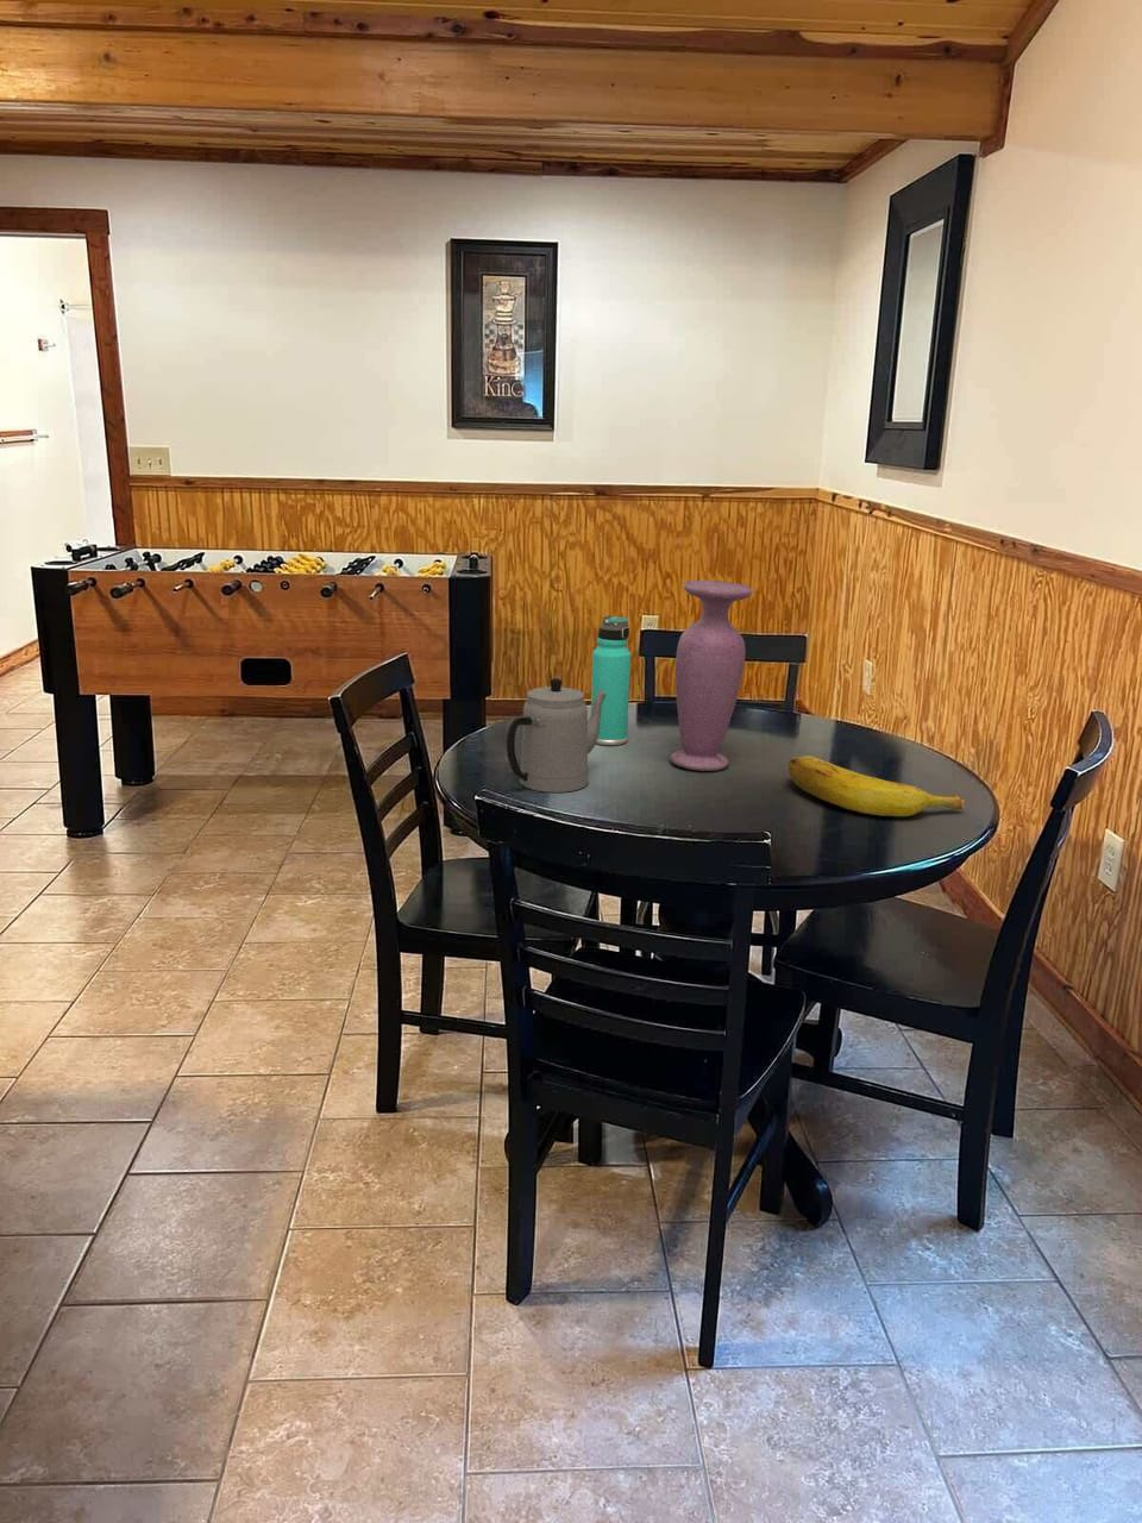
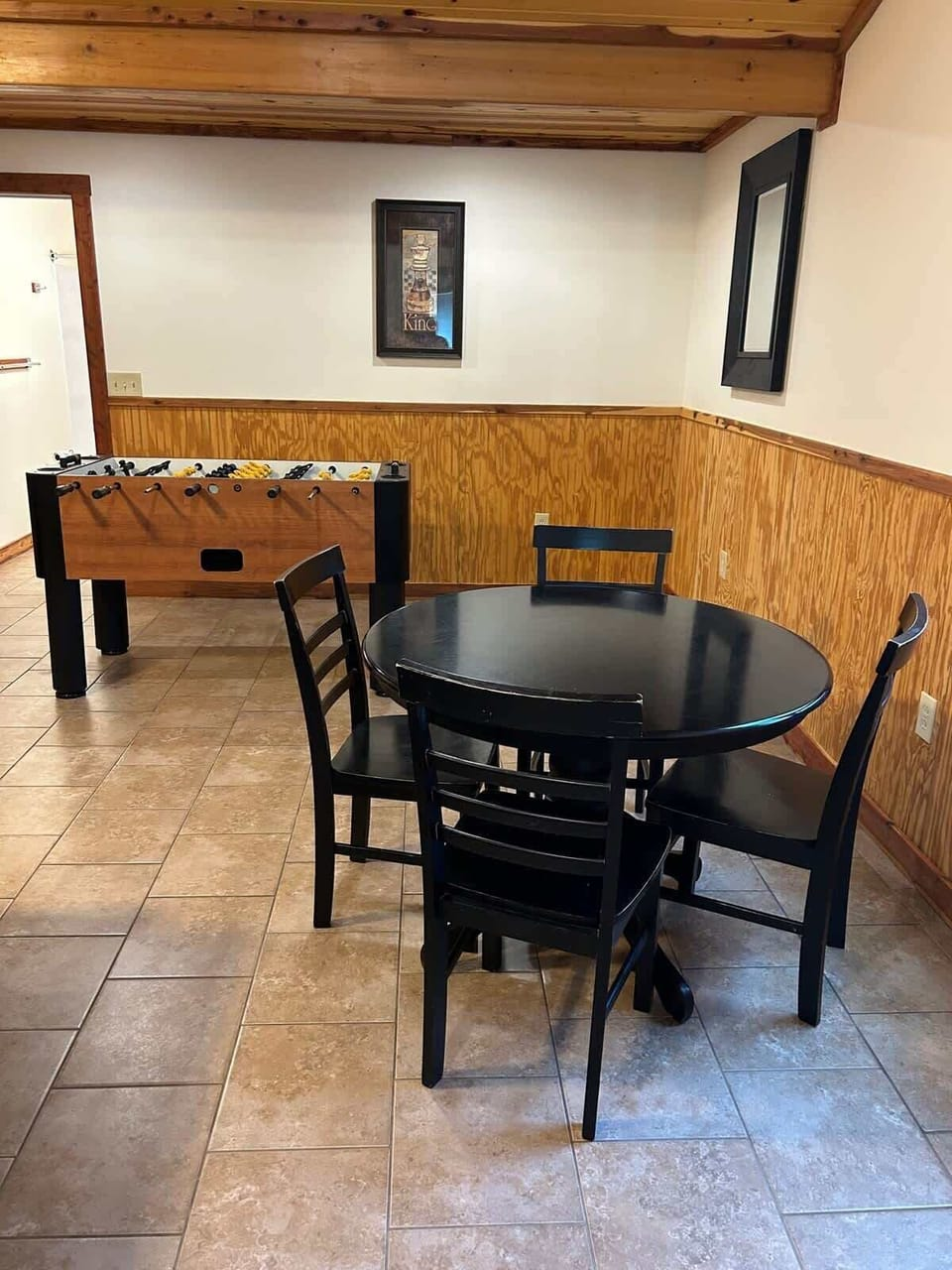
- banana [787,754,967,818]
- thermos bottle [590,615,632,746]
- vase [669,579,755,772]
- teapot [505,678,607,794]
